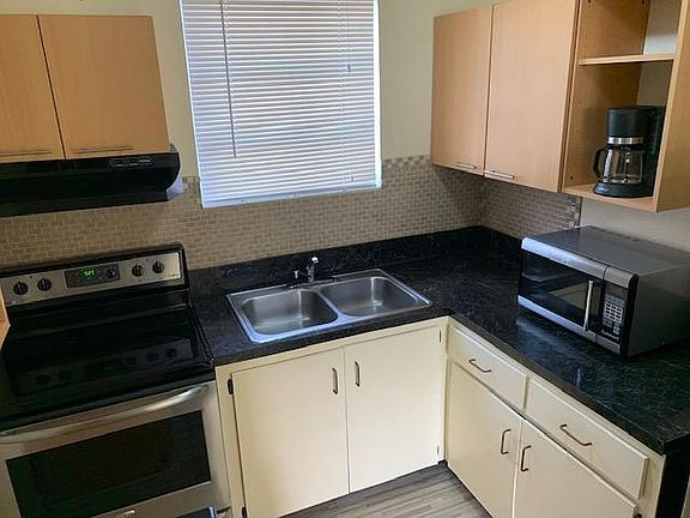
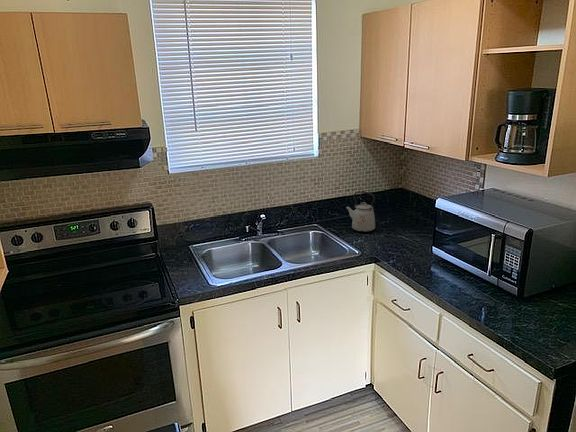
+ kettle [345,190,376,233]
